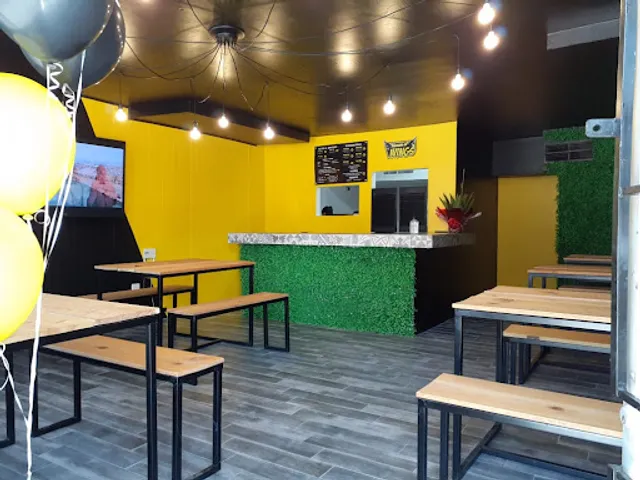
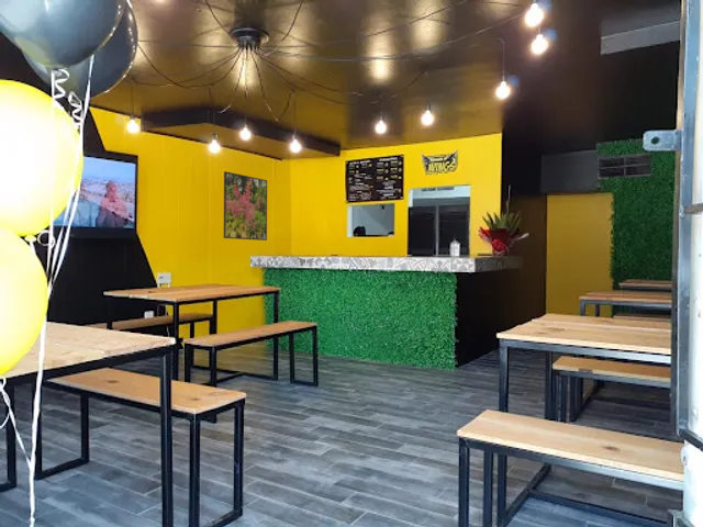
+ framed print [223,170,268,242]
